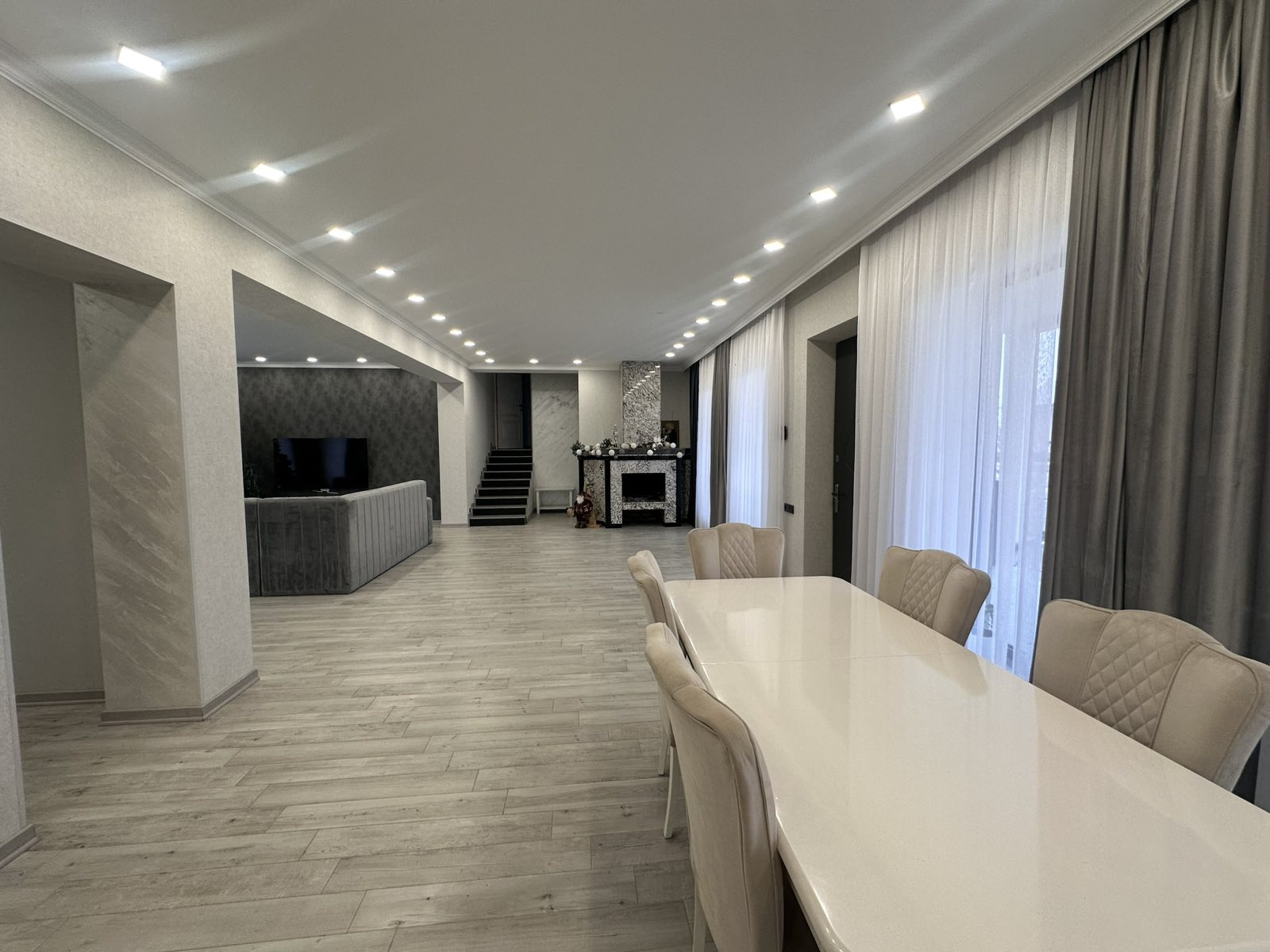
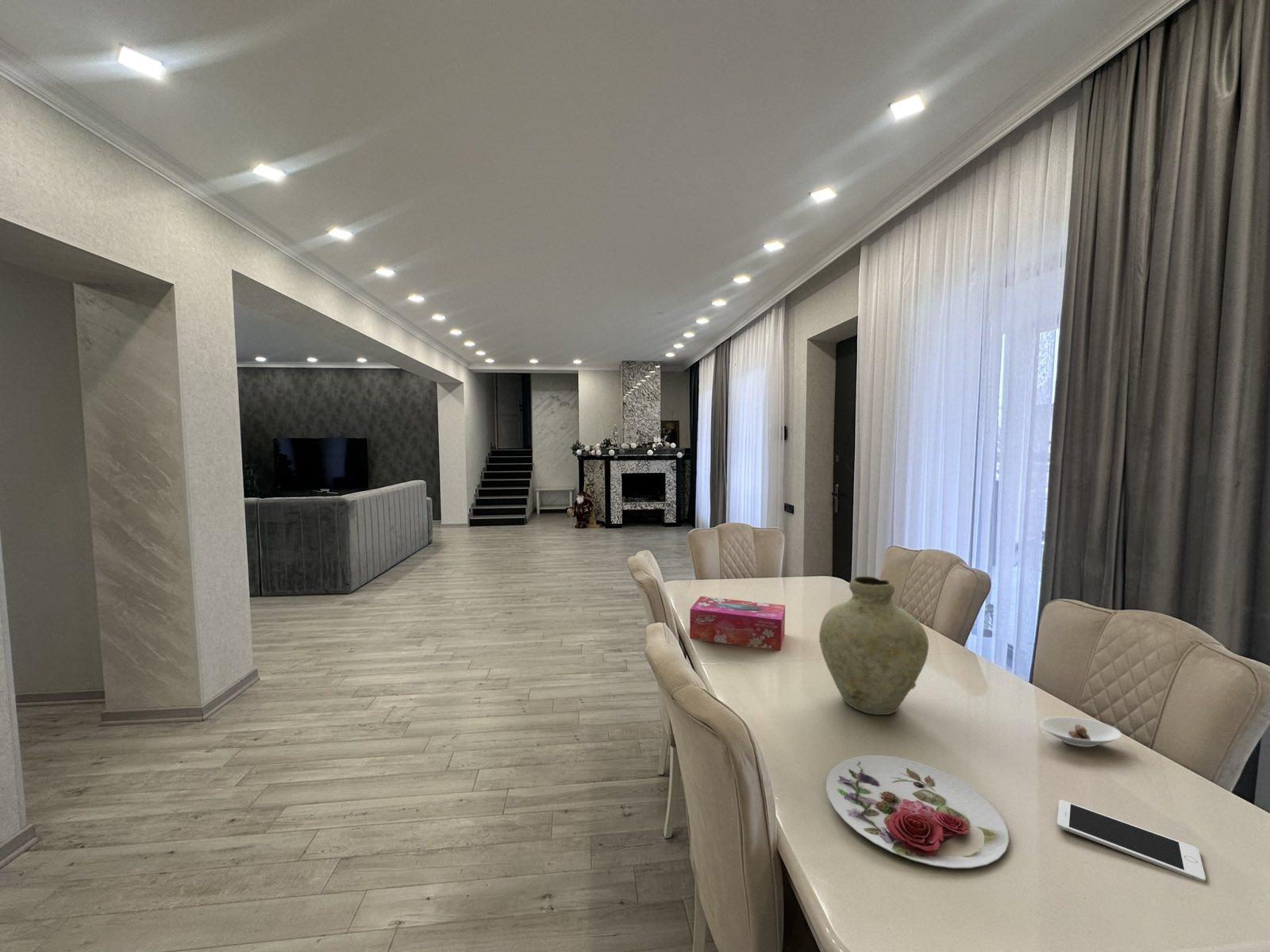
+ saucer [1039,716,1122,747]
+ cell phone [1056,799,1207,883]
+ plate [825,754,1010,869]
+ tissue box [689,596,786,651]
+ vase [818,575,929,716]
